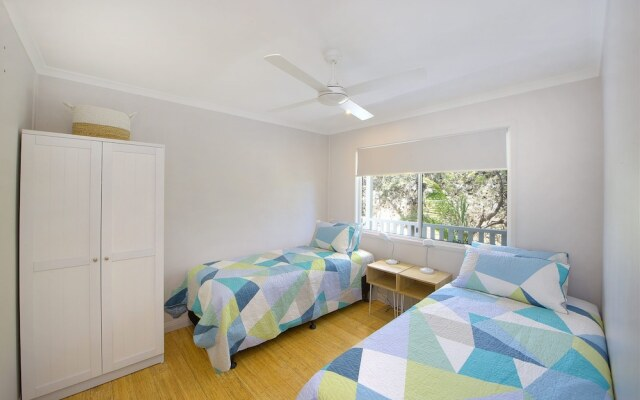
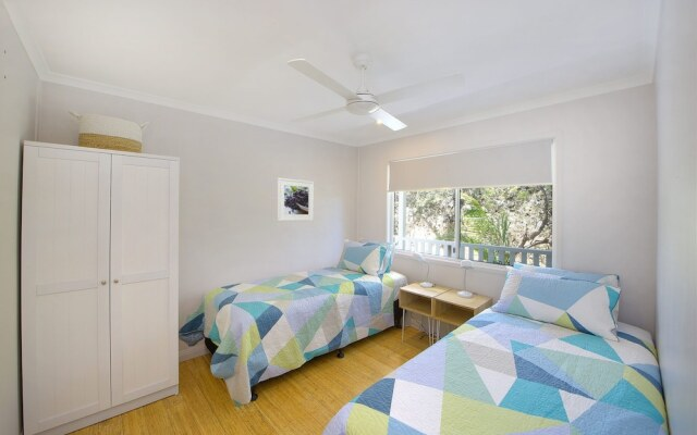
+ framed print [277,177,315,222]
